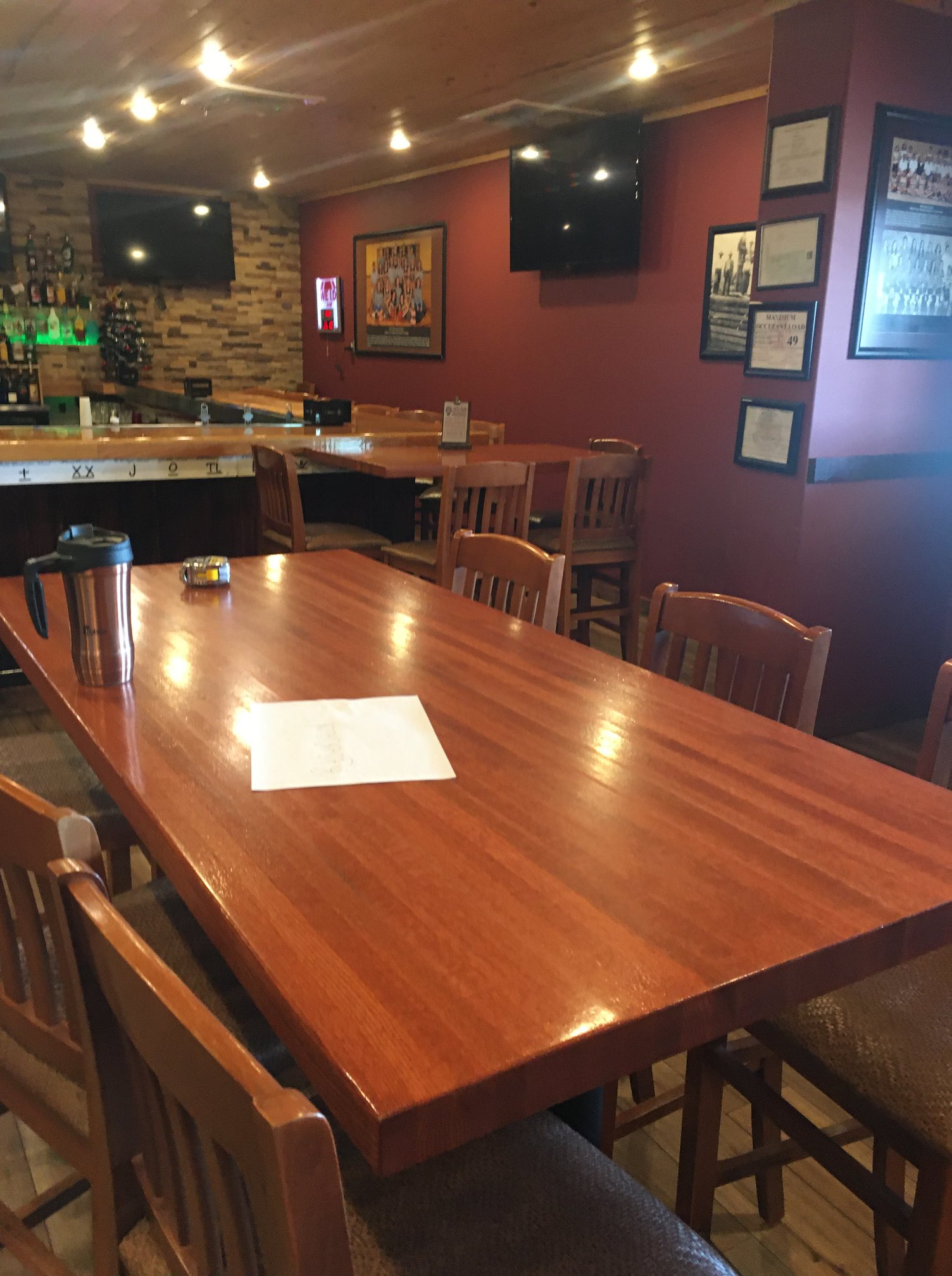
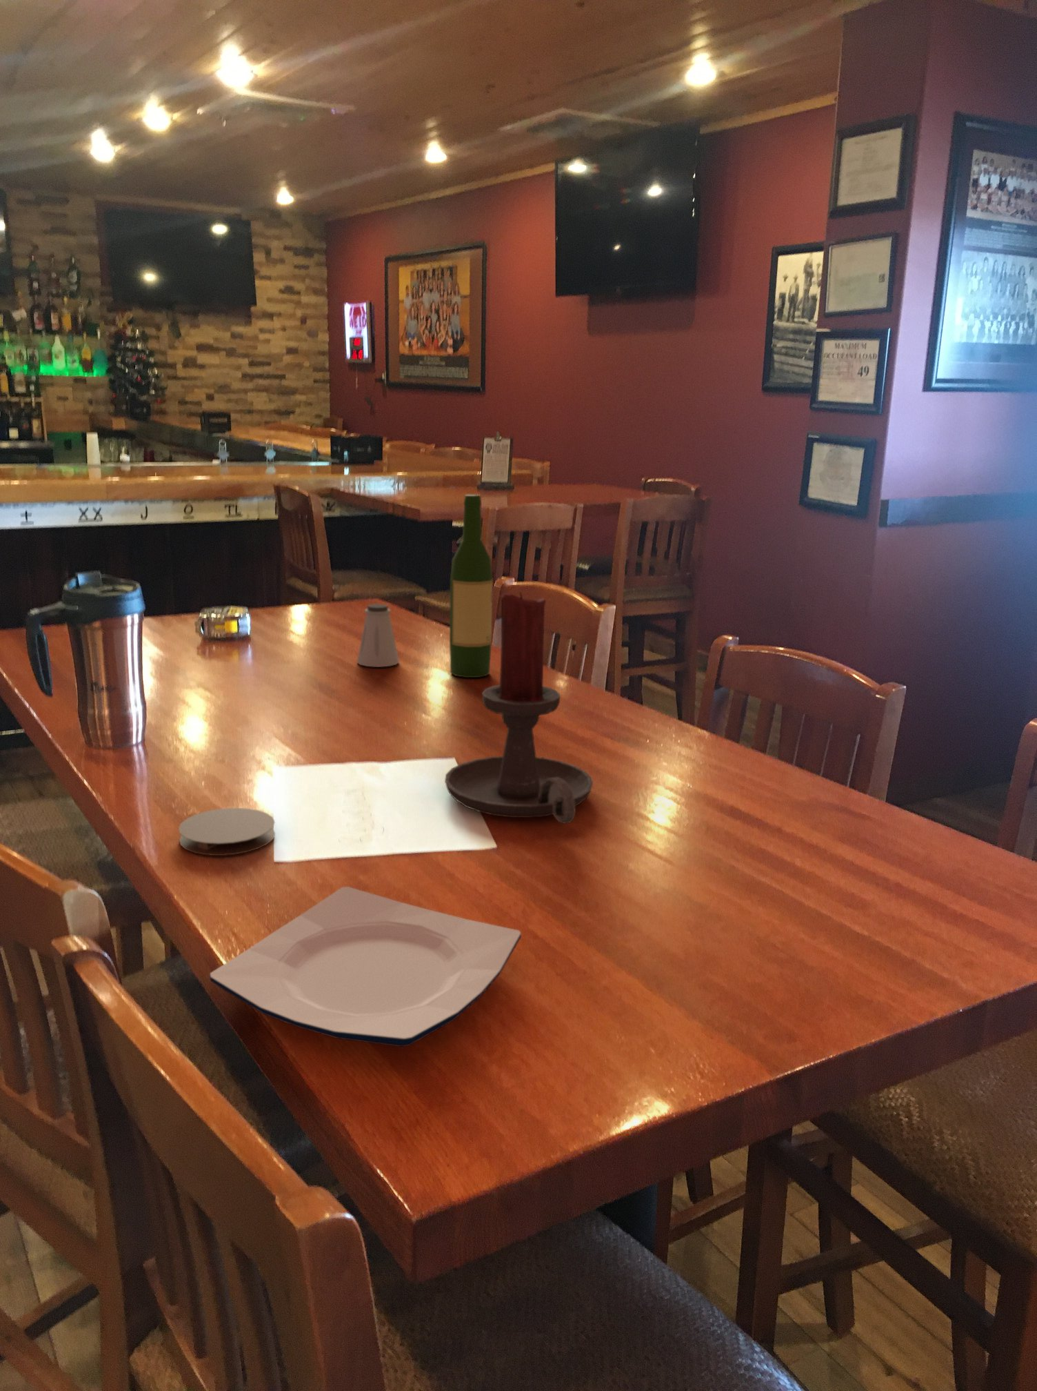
+ plate [209,886,522,1048]
+ candle holder [444,591,594,824]
+ coaster [178,808,276,856]
+ wine bottle [449,494,493,678]
+ saltshaker [356,603,400,668]
